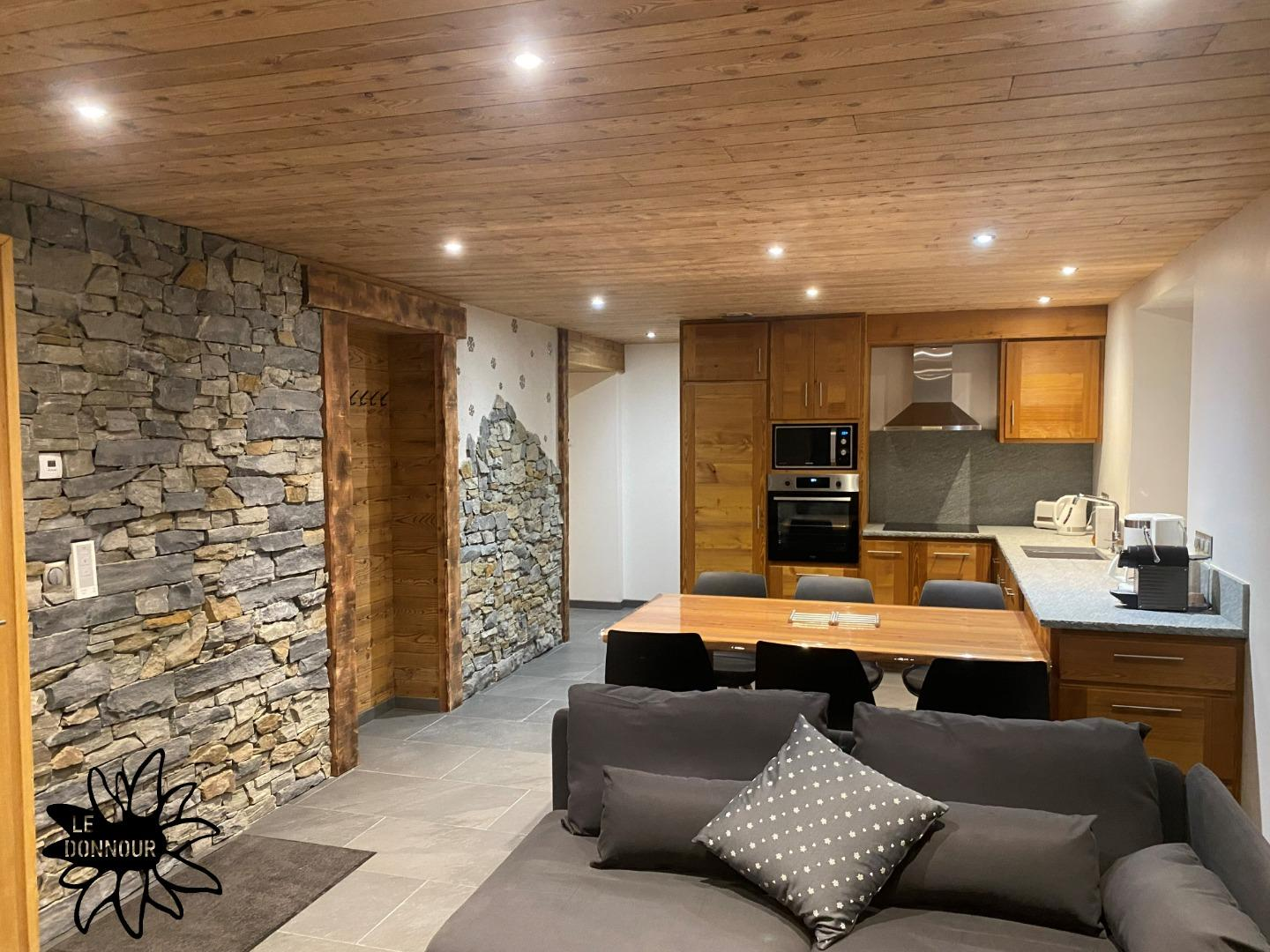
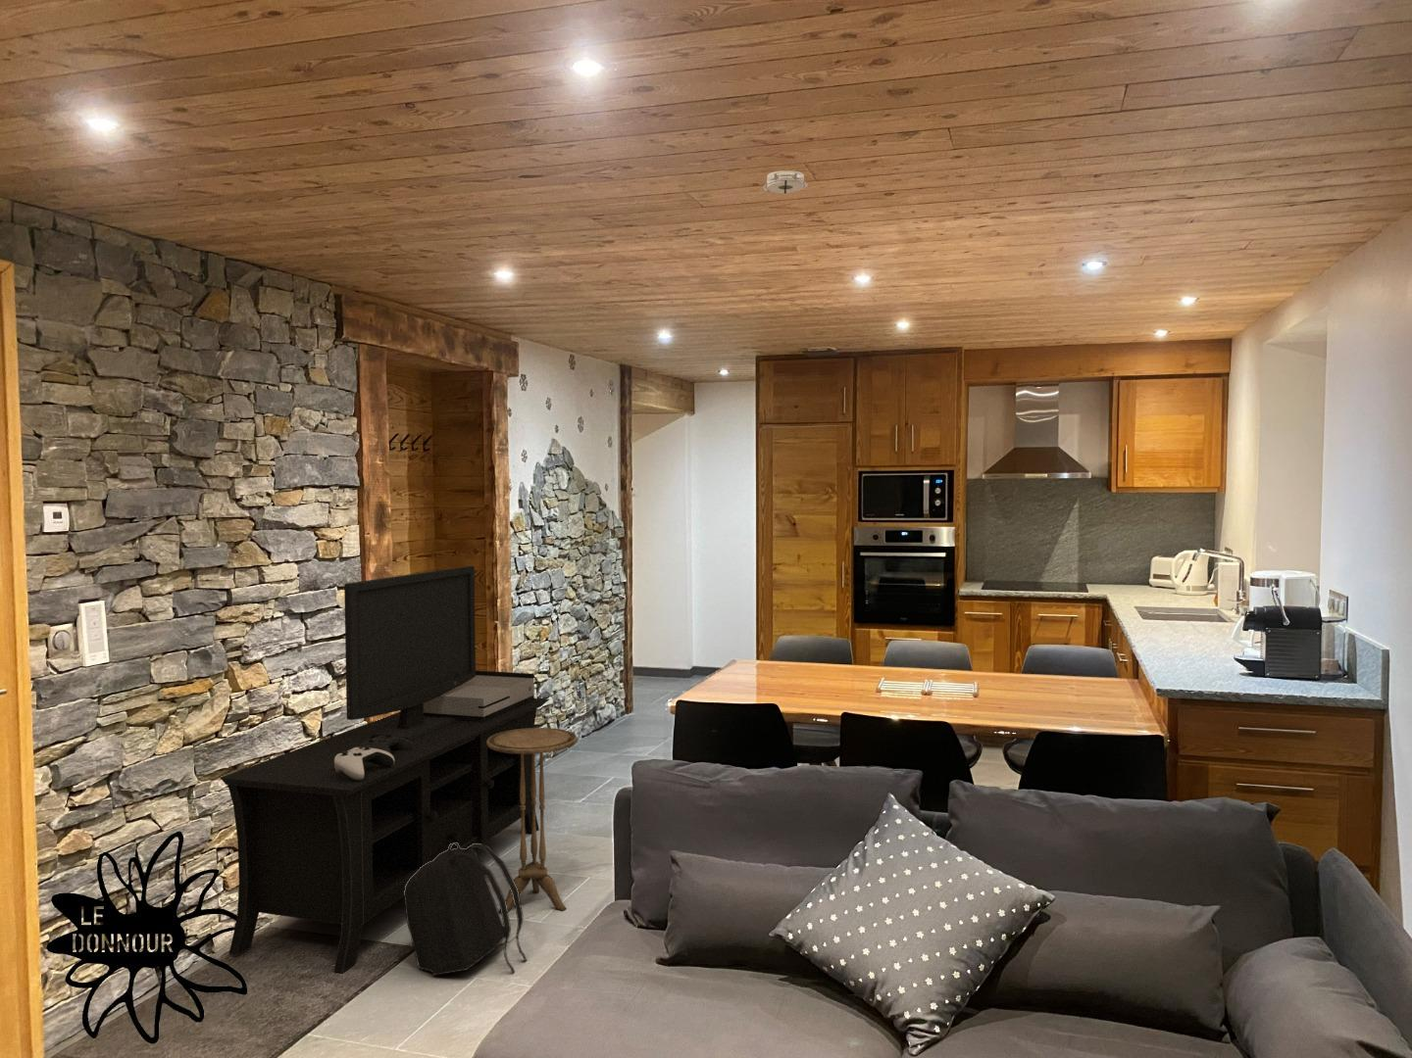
+ media console [220,566,550,974]
+ side table [486,727,577,914]
+ backpack [402,842,528,977]
+ smoke detector [760,169,809,196]
